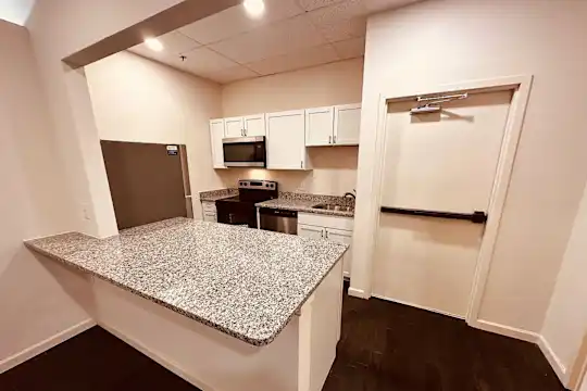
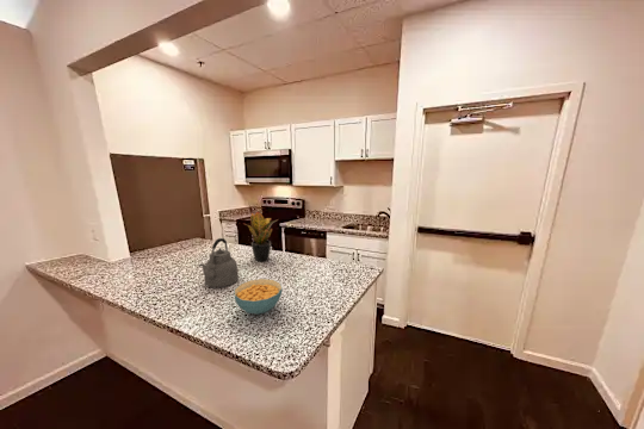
+ cereal bowl [233,278,284,316]
+ potted plant [242,211,278,263]
+ kettle [198,237,240,288]
